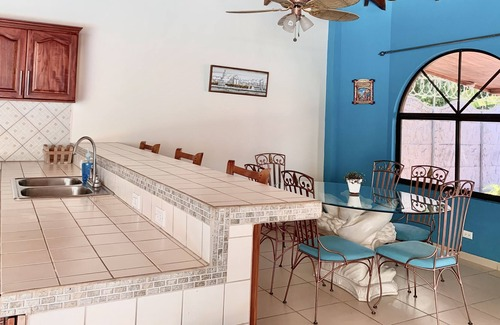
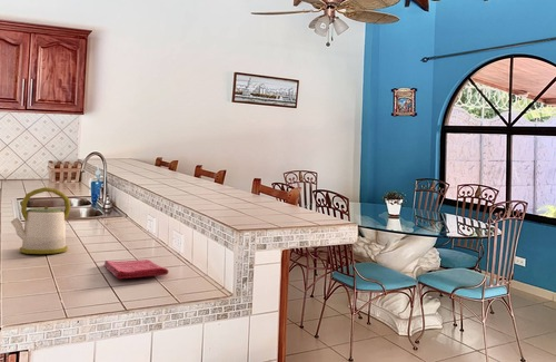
+ kettle [10,186,72,255]
+ dish towel [103,258,169,280]
